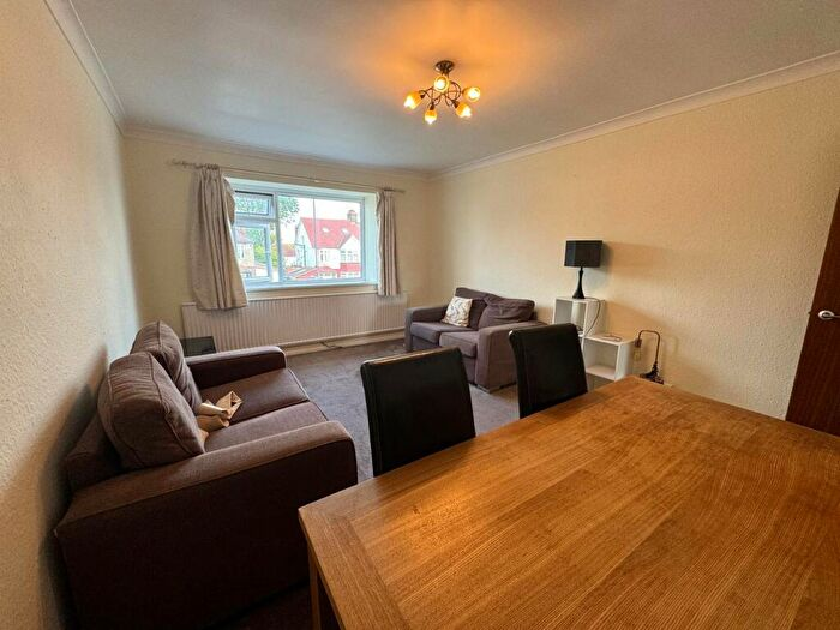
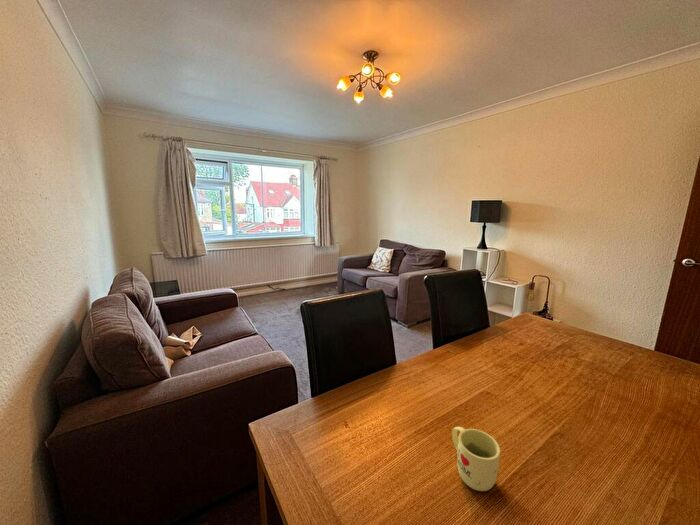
+ mug [451,426,501,492]
